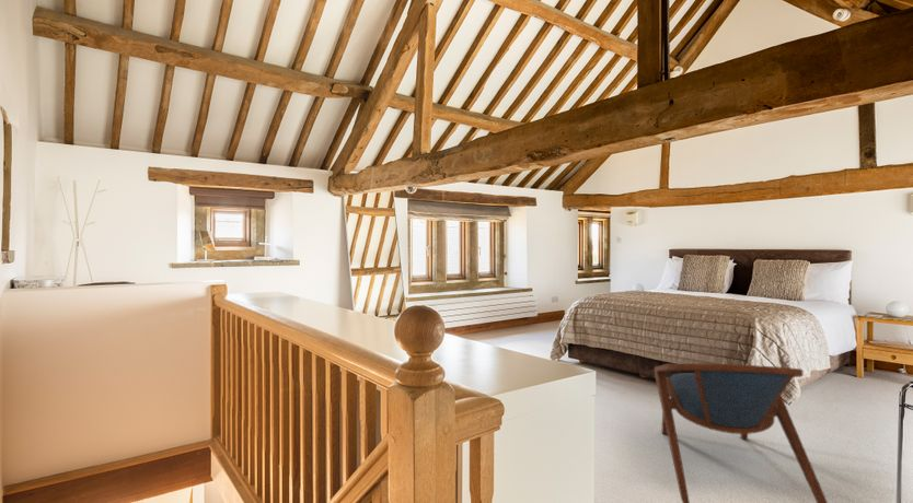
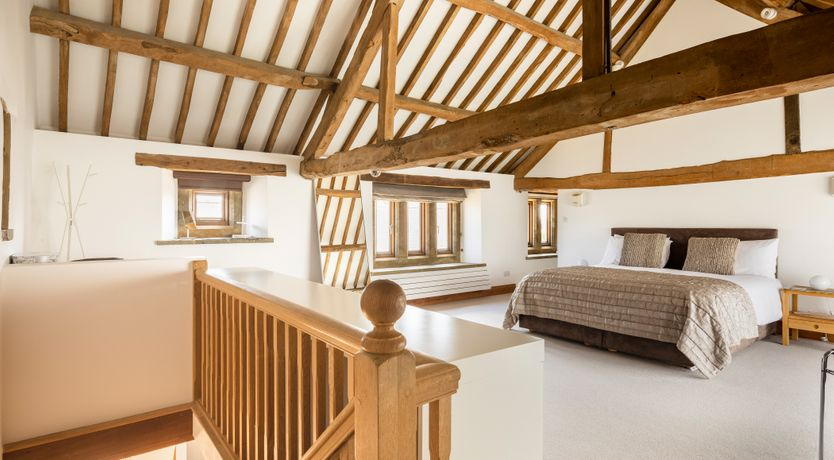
- armchair [654,362,829,503]
